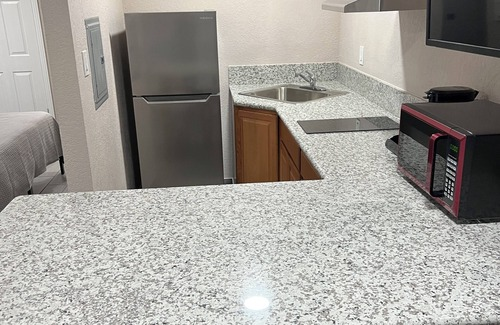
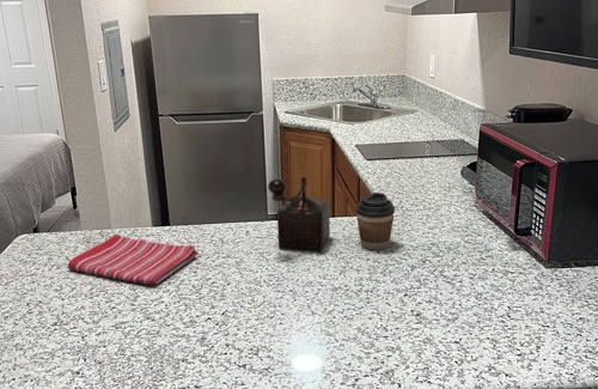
+ coffee cup [355,192,396,250]
+ dish towel [67,233,200,286]
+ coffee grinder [267,175,331,253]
